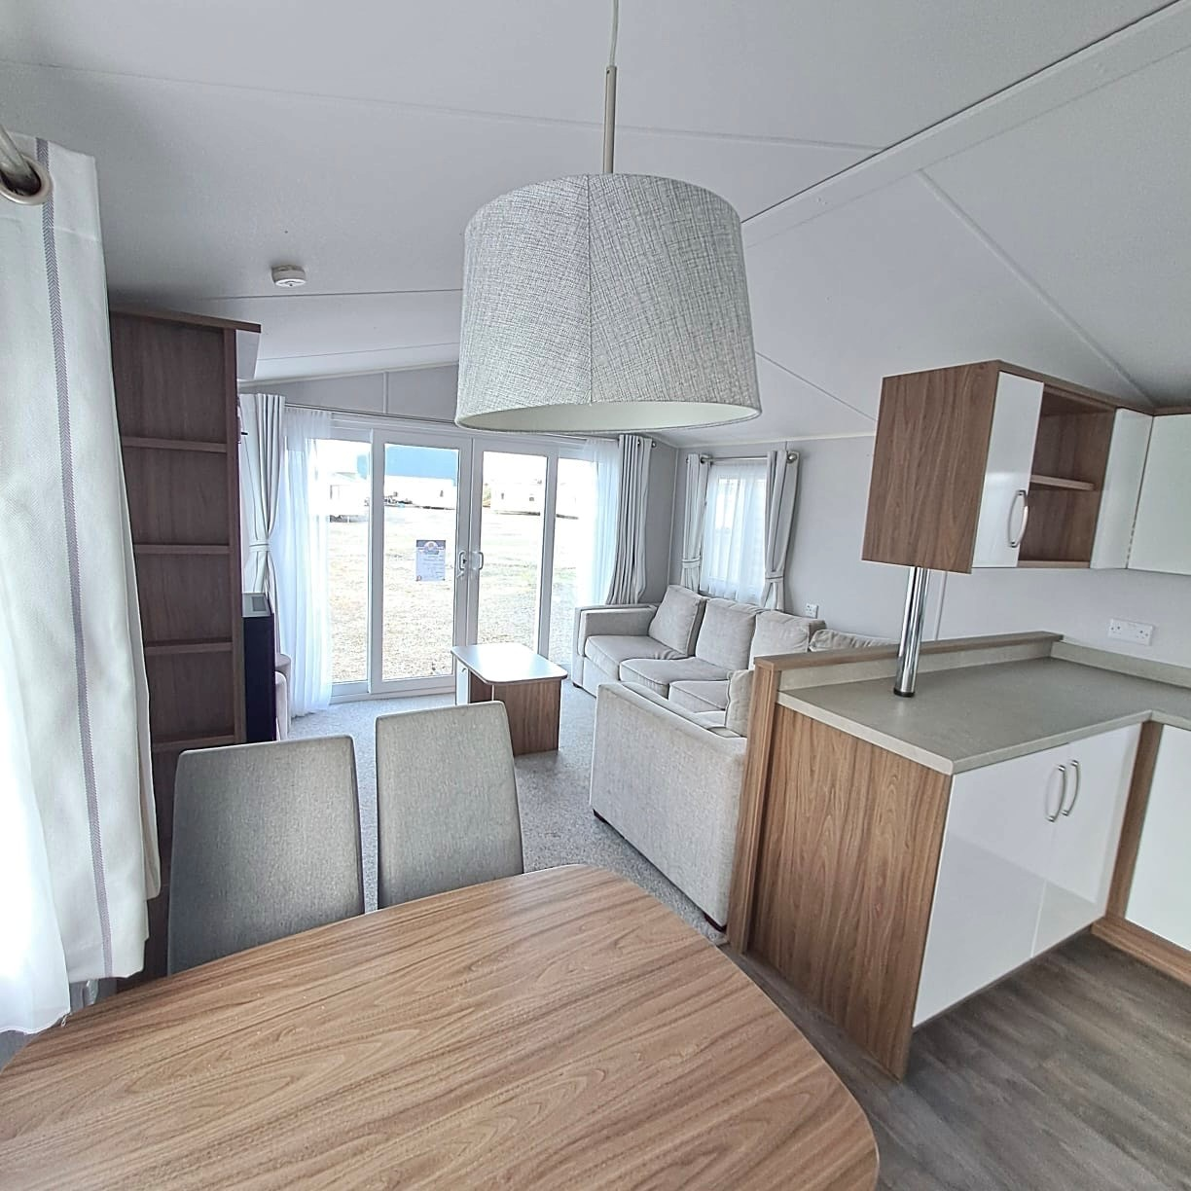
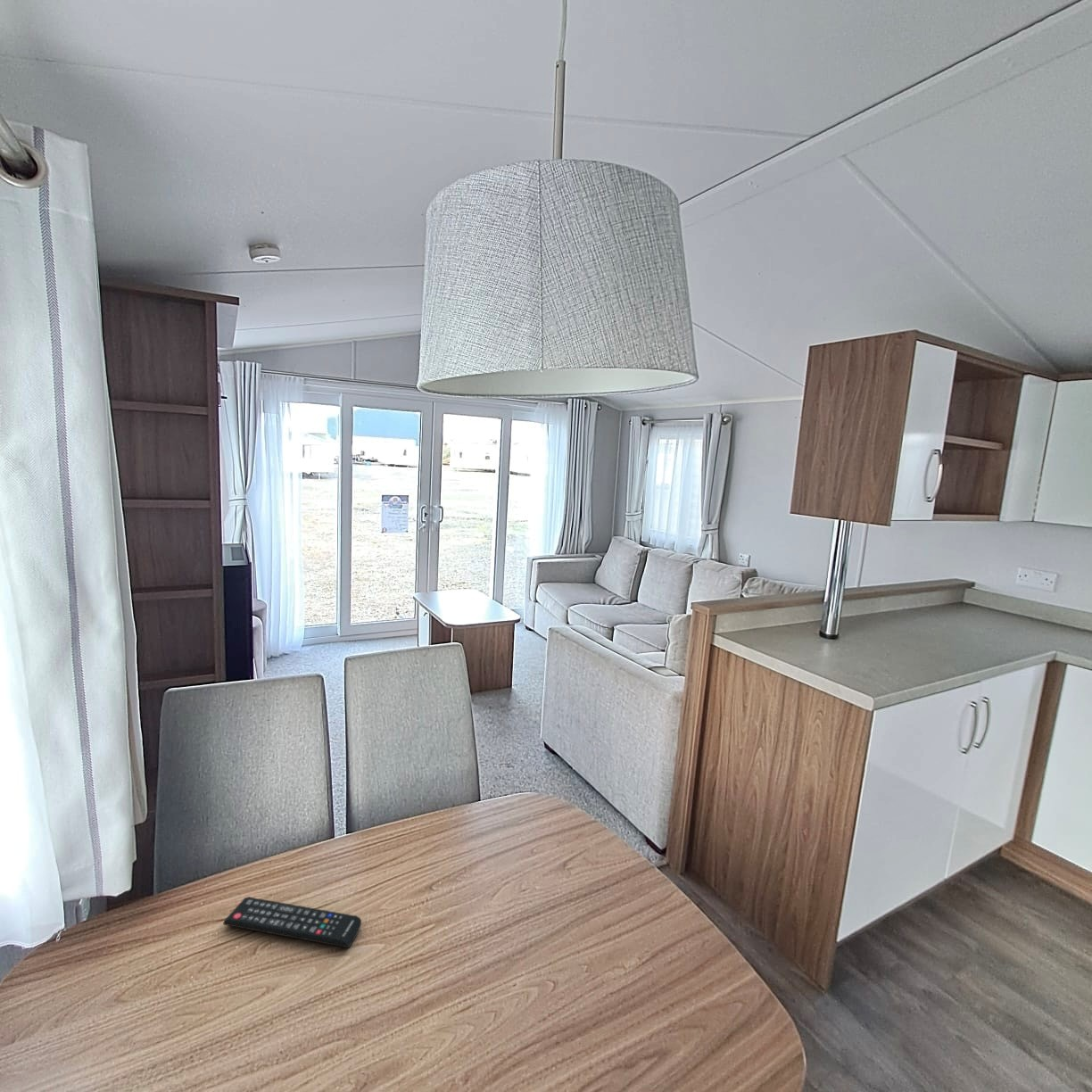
+ remote control [222,897,362,948]
